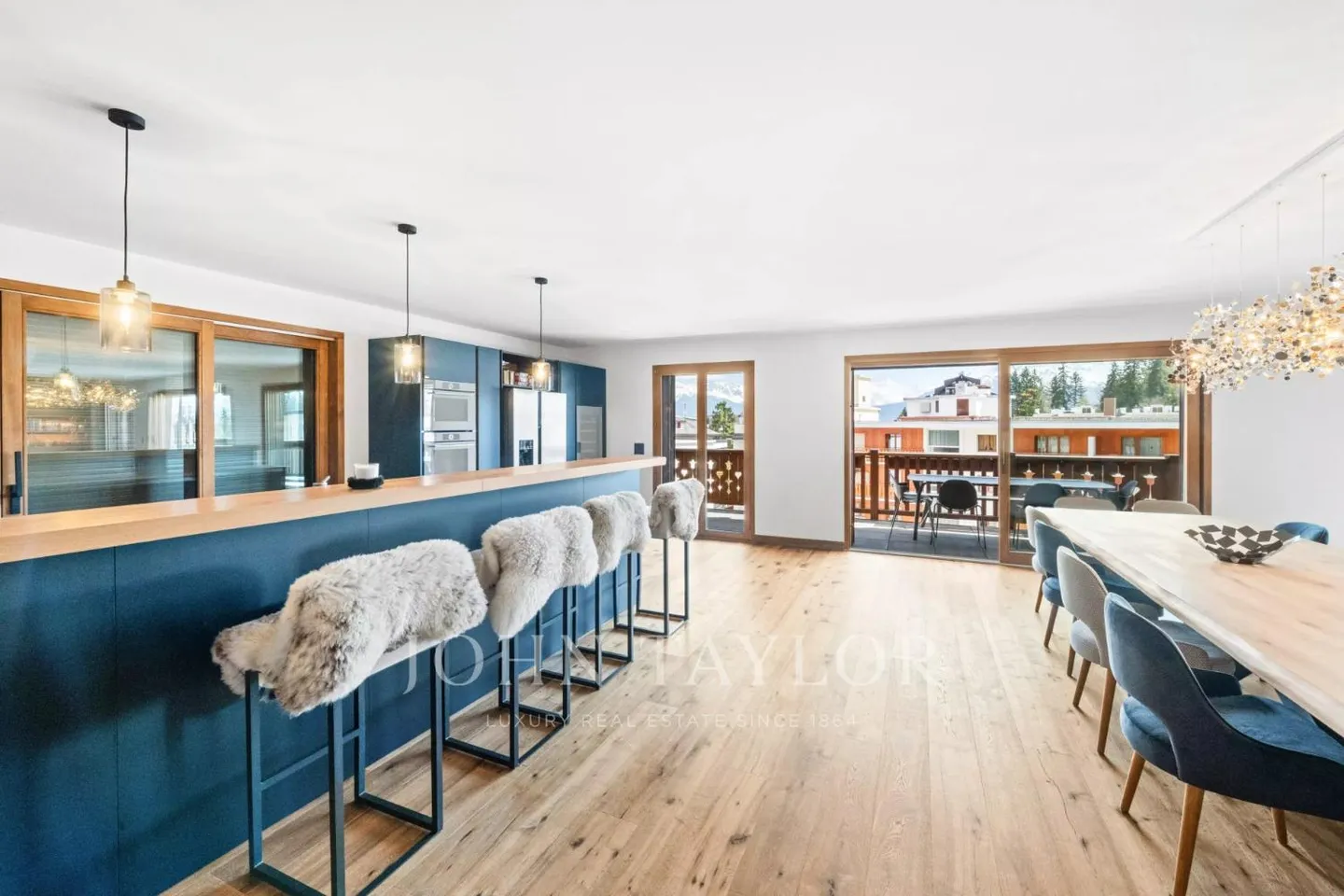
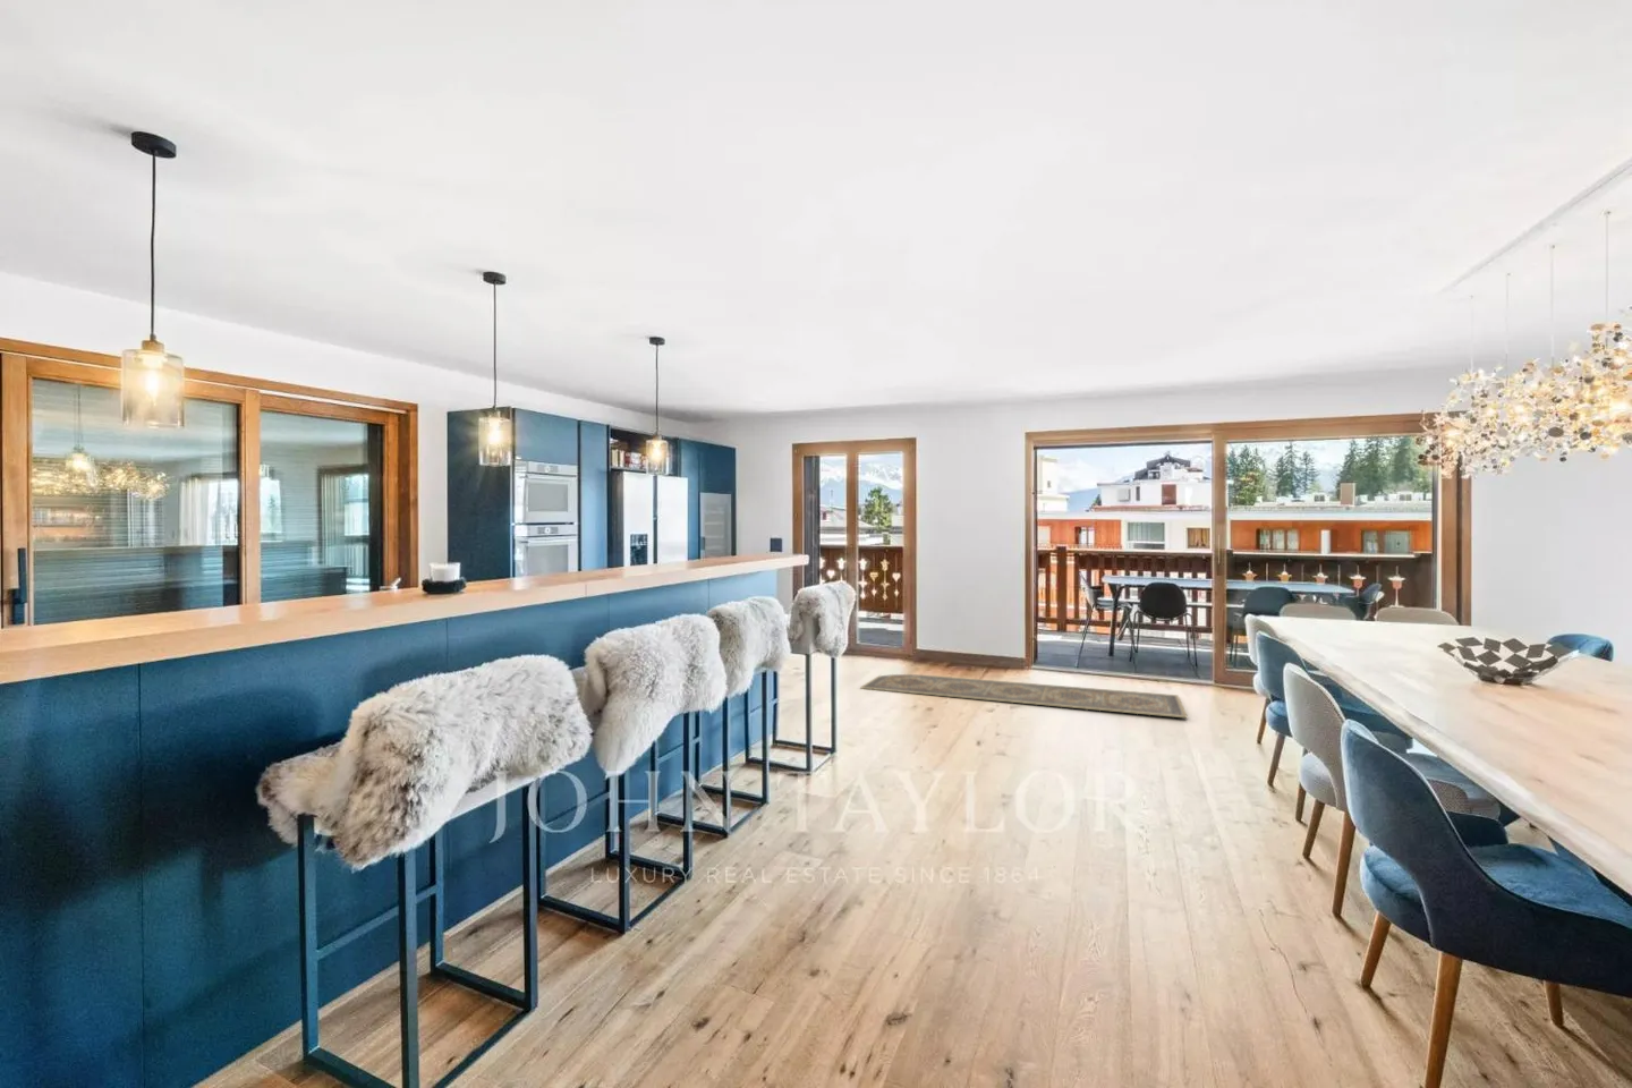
+ rug [858,673,1189,720]
